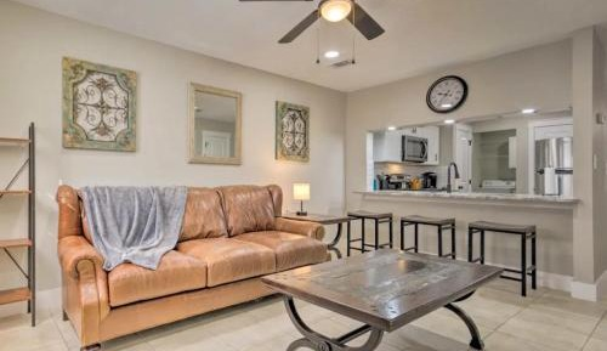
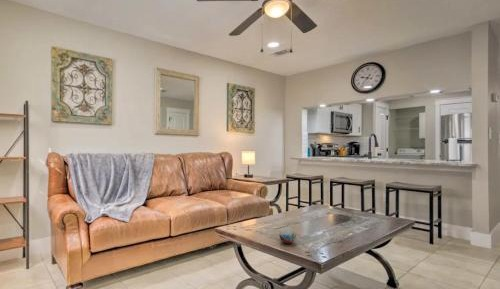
+ decorative orb [278,226,297,245]
